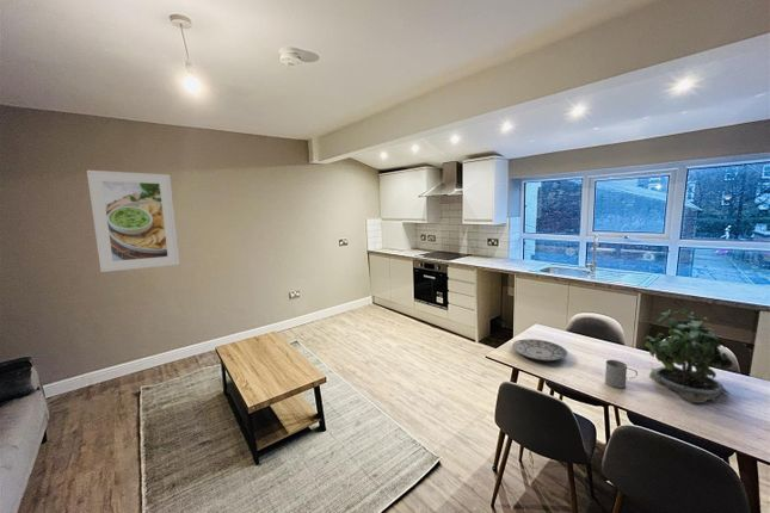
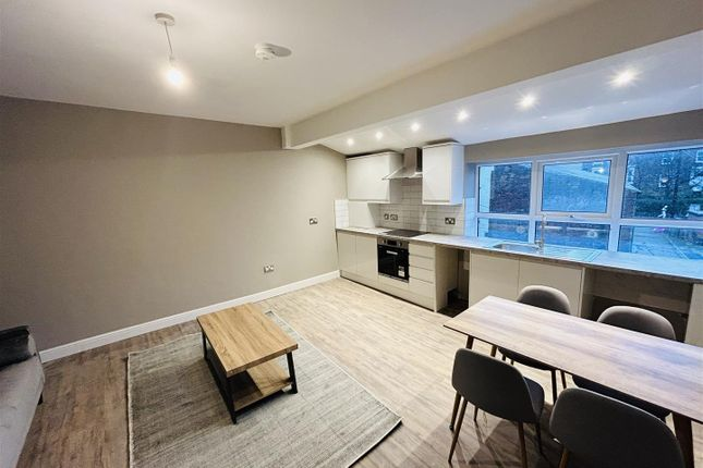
- potted plant [643,309,734,403]
- plate [511,338,568,361]
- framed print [86,169,180,273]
- mug [604,359,639,389]
